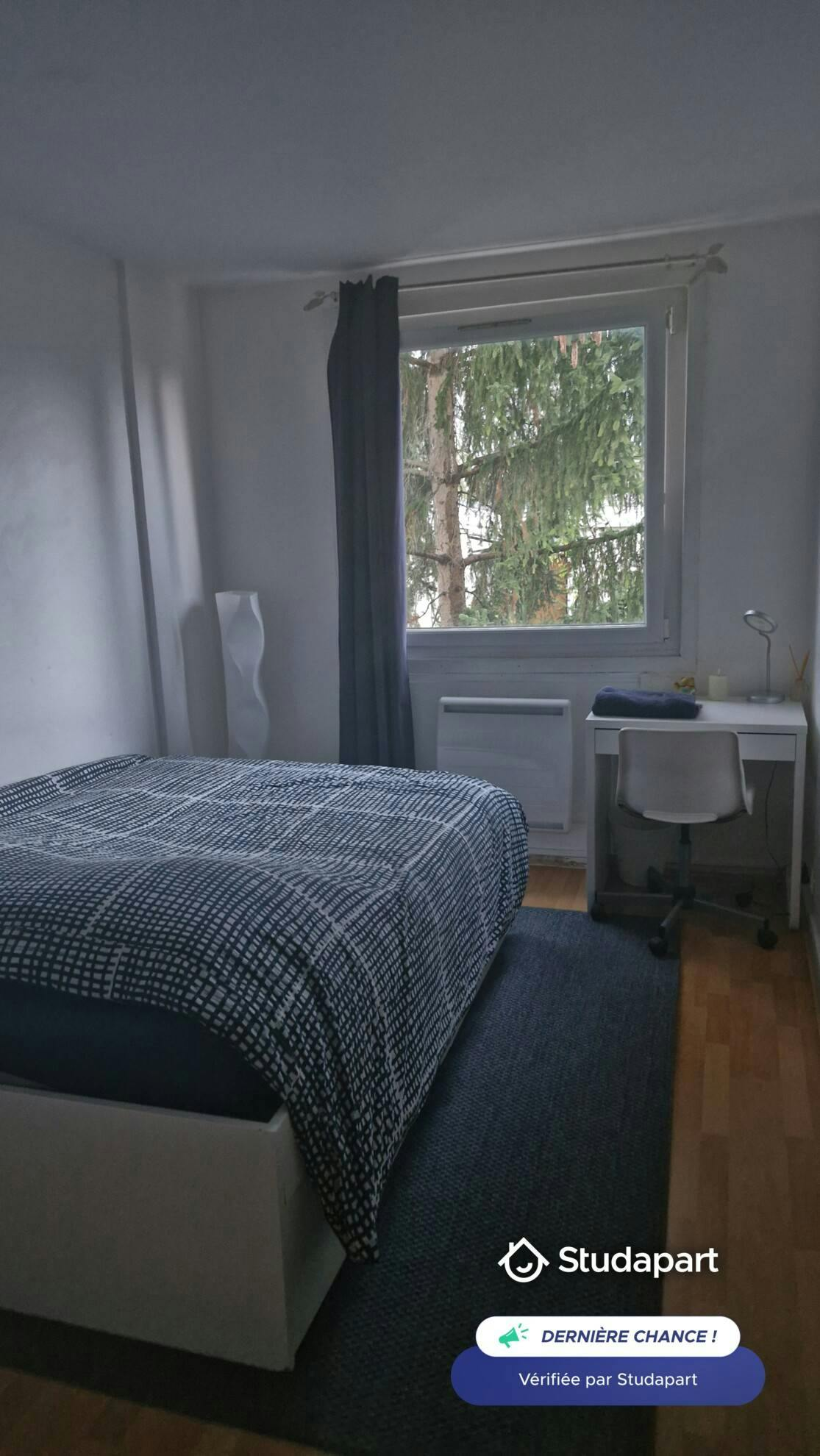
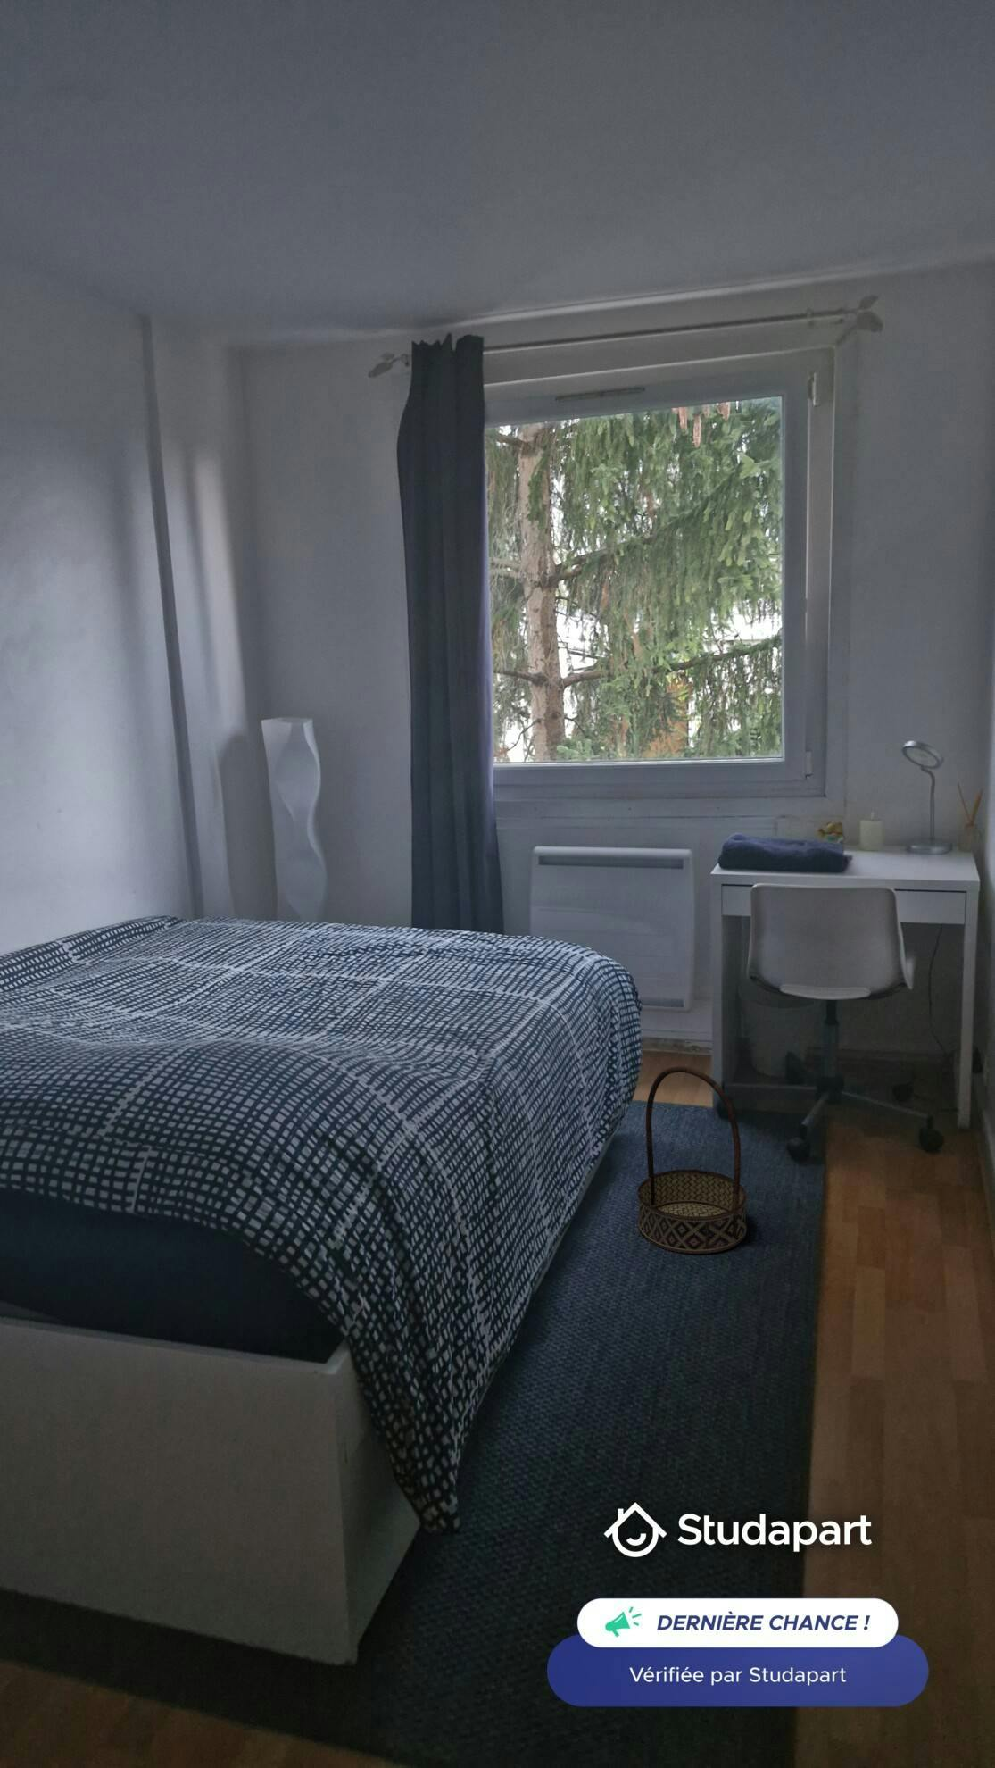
+ basket [636,1065,747,1254]
